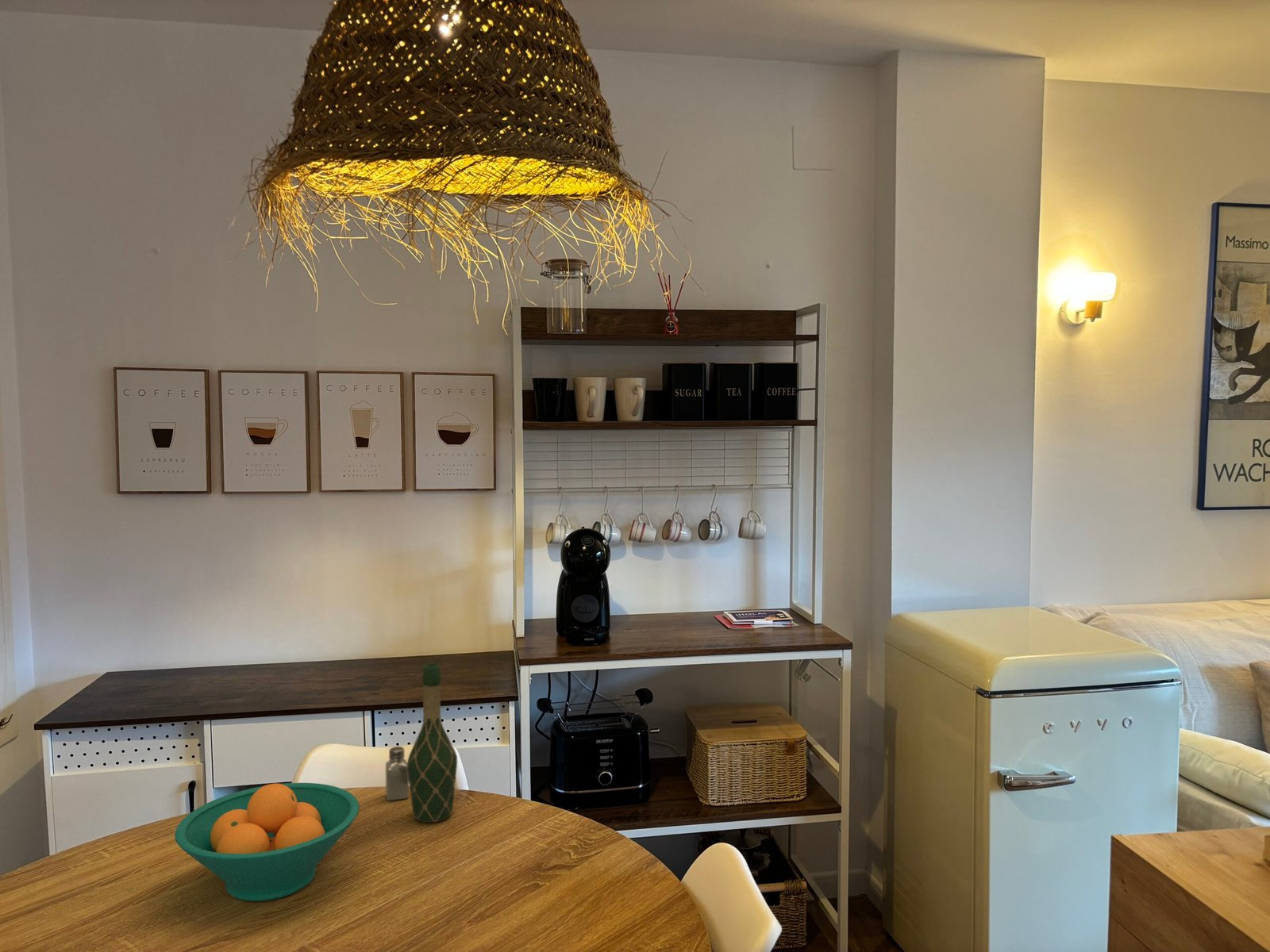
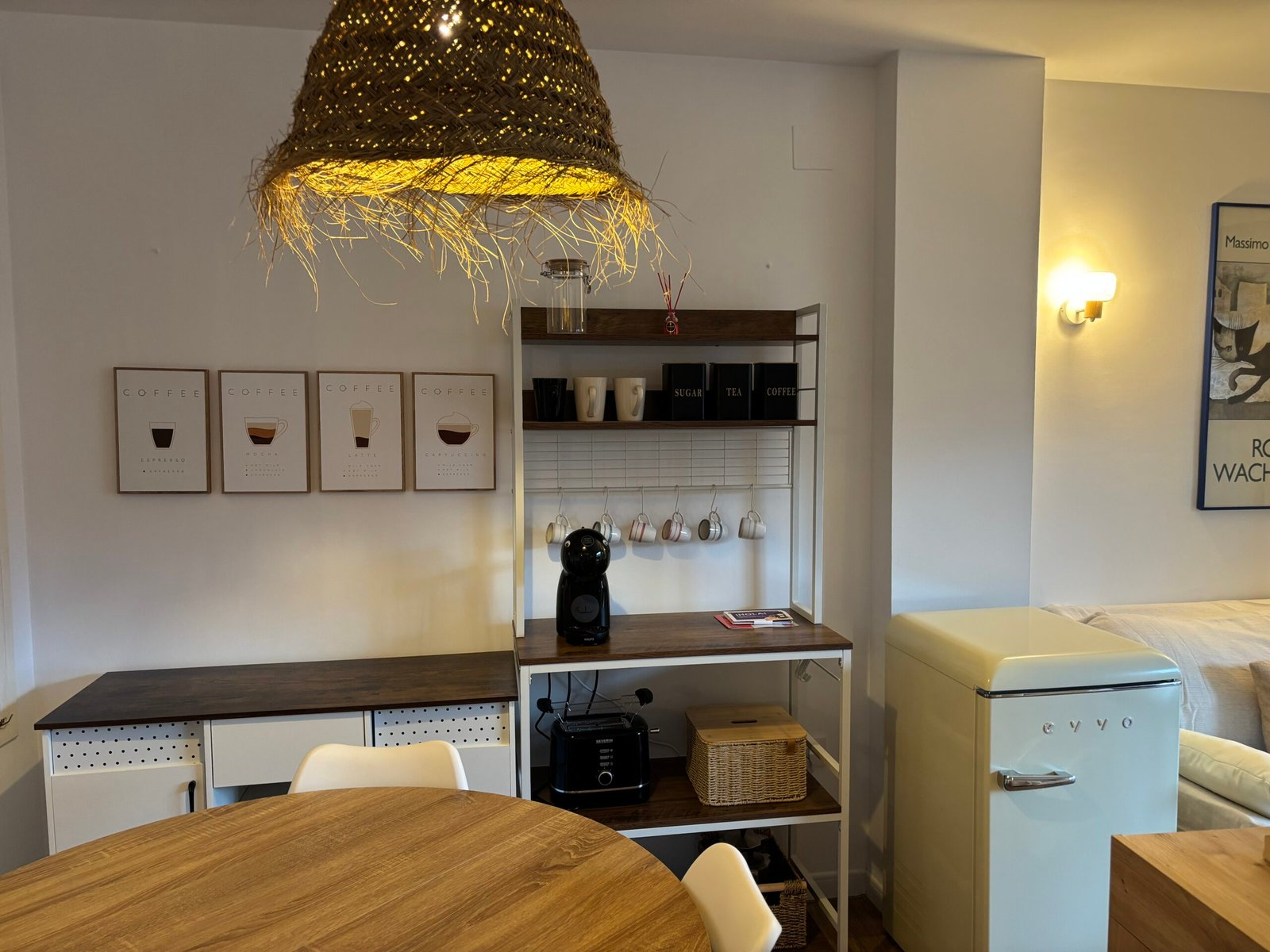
- saltshaker [385,746,410,801]
- fruit bowl [174,782,360,902]
- wine bottle [406,662,458,823]
